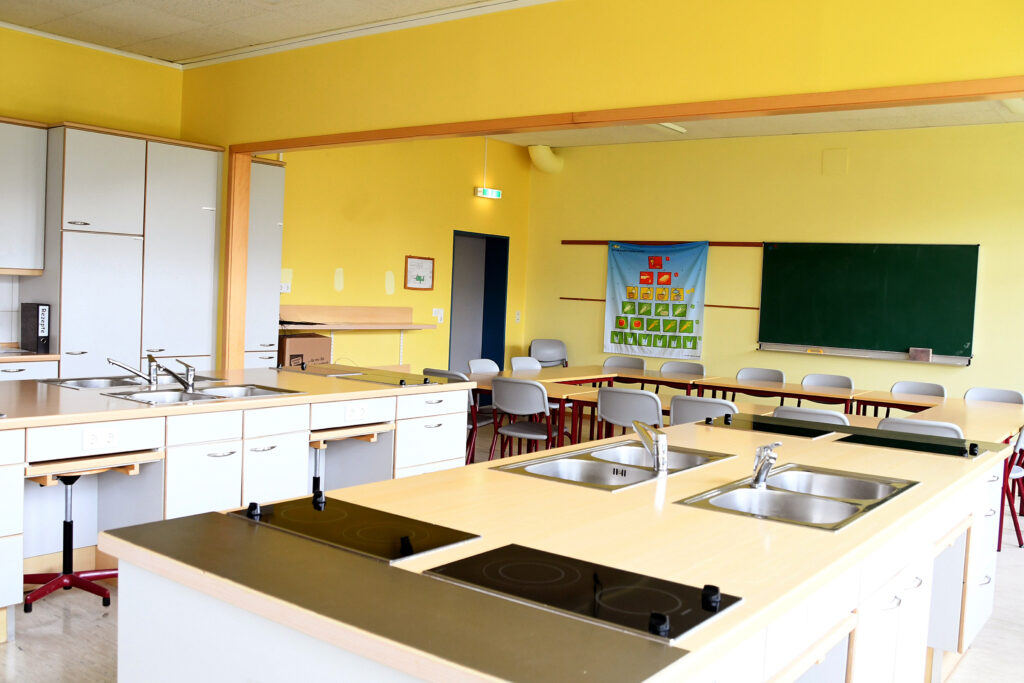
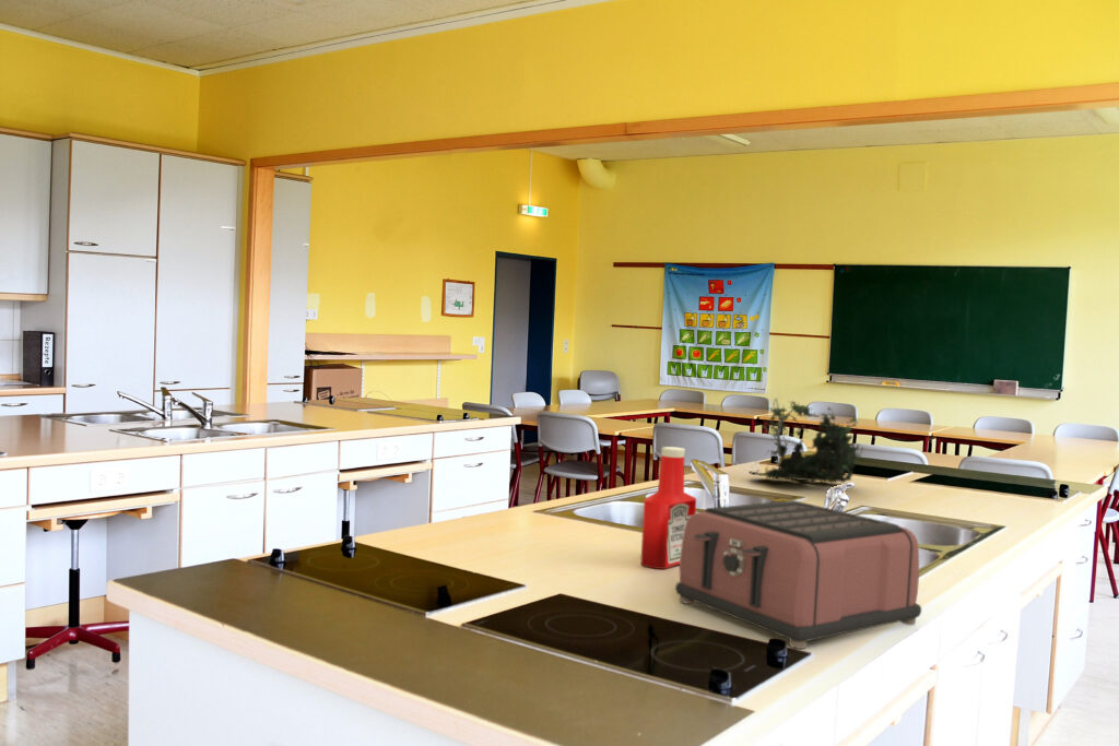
+ soap bottle [639,446,697,570]
+ toaster [674,499,922,650]
+ plant [747,396,864,484]
